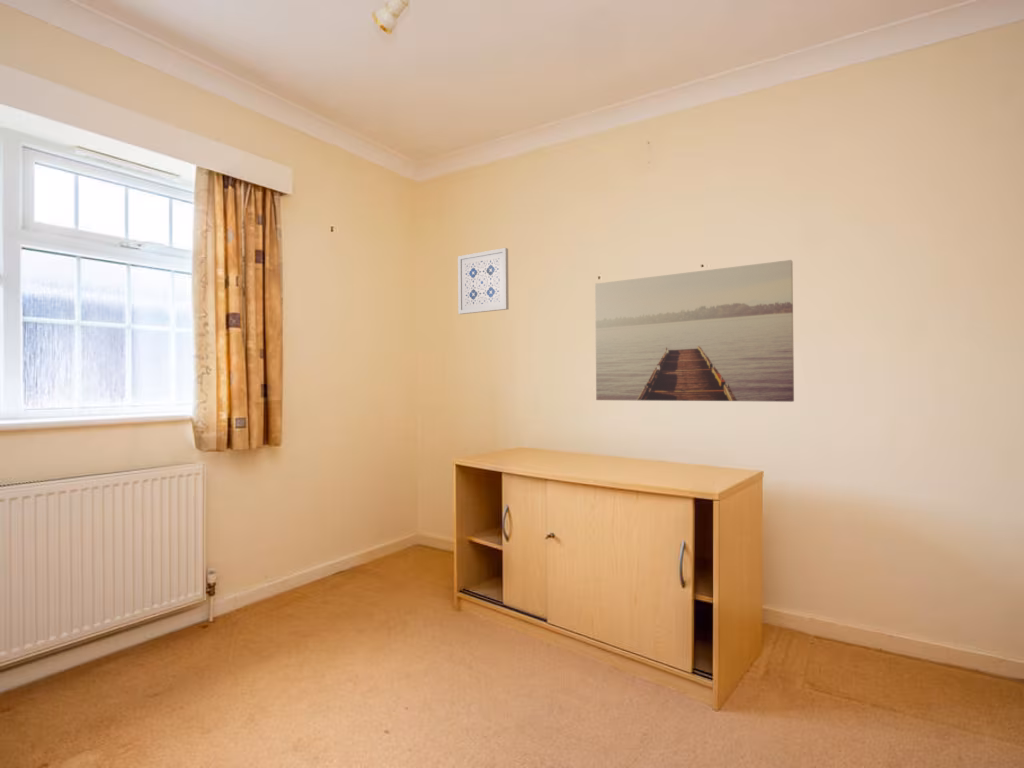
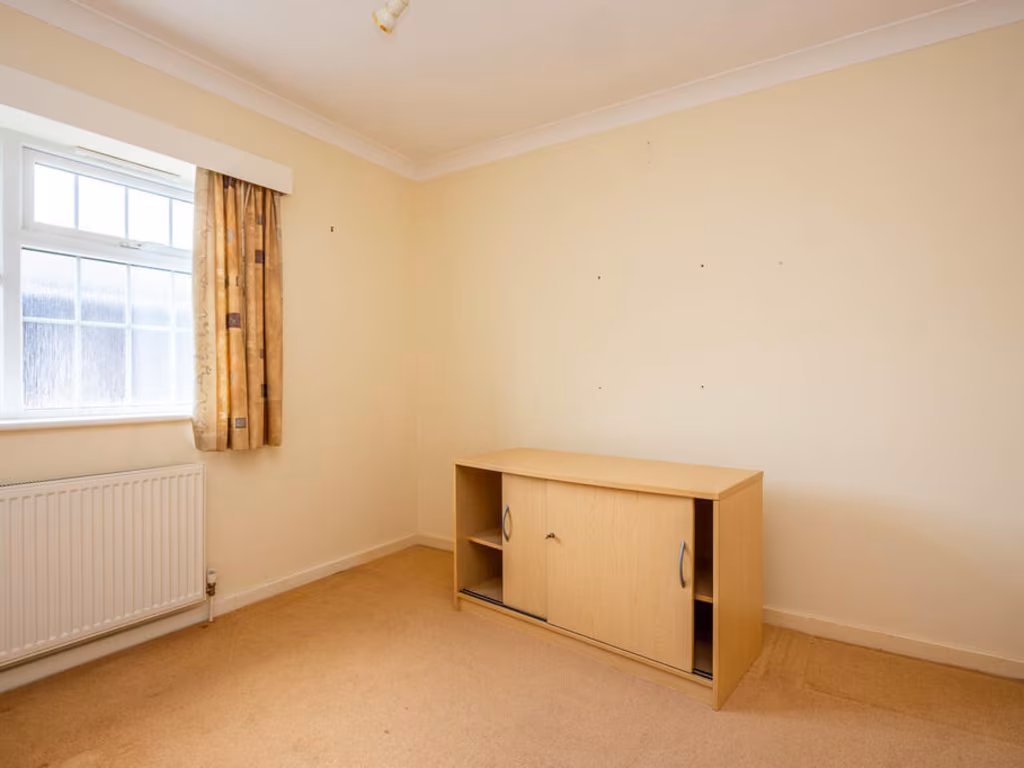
- wall art [594,259,795,403]
- wall art [457,247,510,315]
